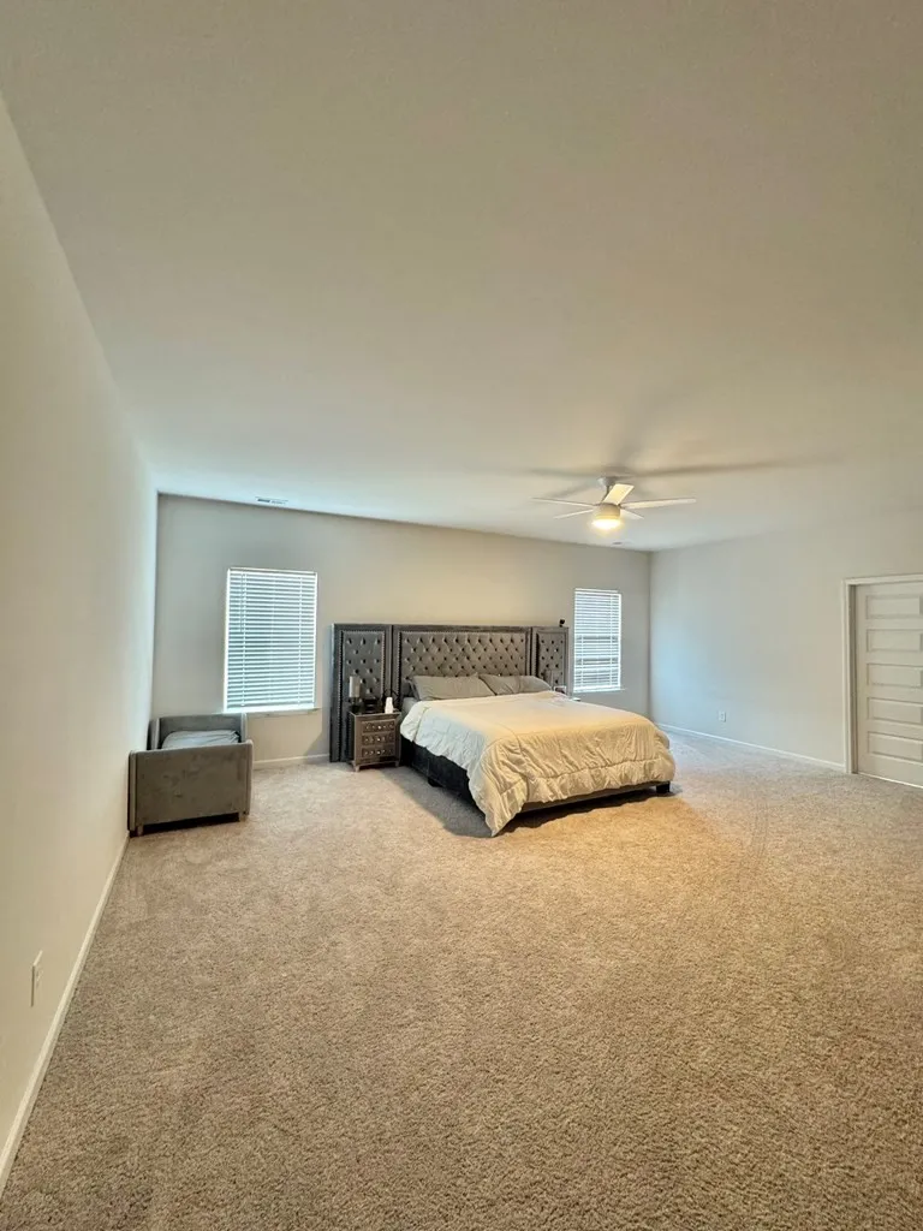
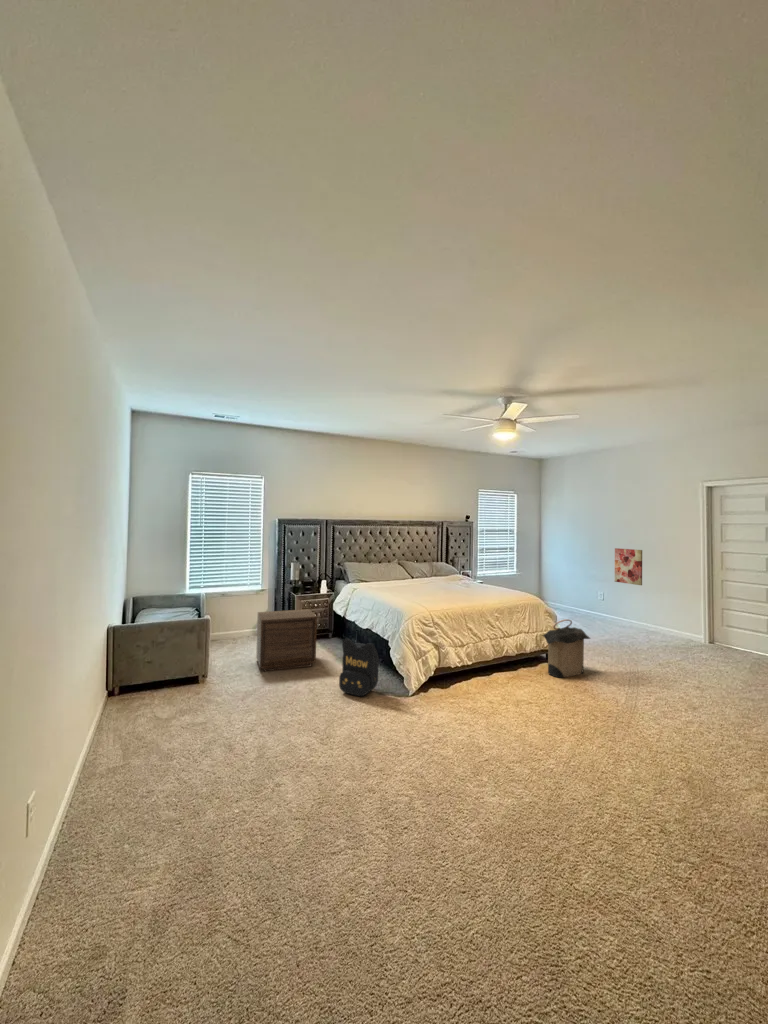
+ nightstand [255,608,318,673]
+ wall art [614,547,643,586]
+ laundry hamper [542,618,592,679]
+ backpack [338,637,380,697]
